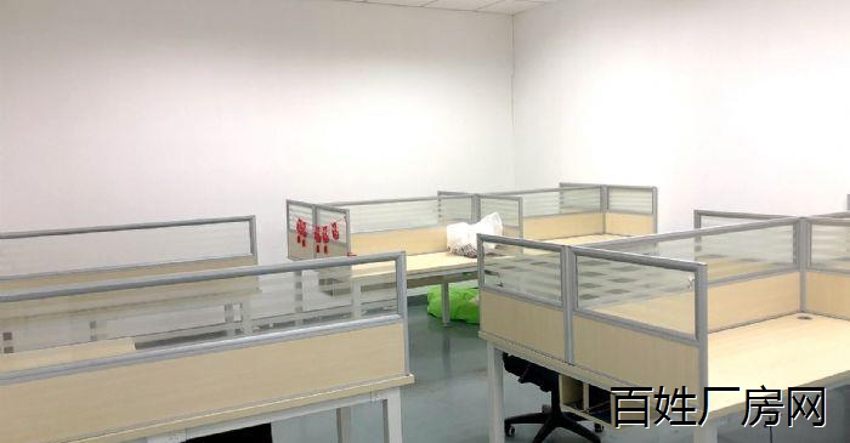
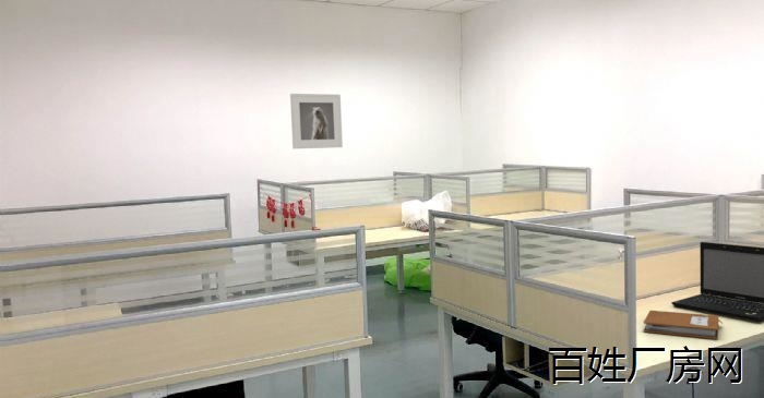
+ notebook [643,310,724,340]
+ laptop [670,241,764,323]
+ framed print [289,93,344,149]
